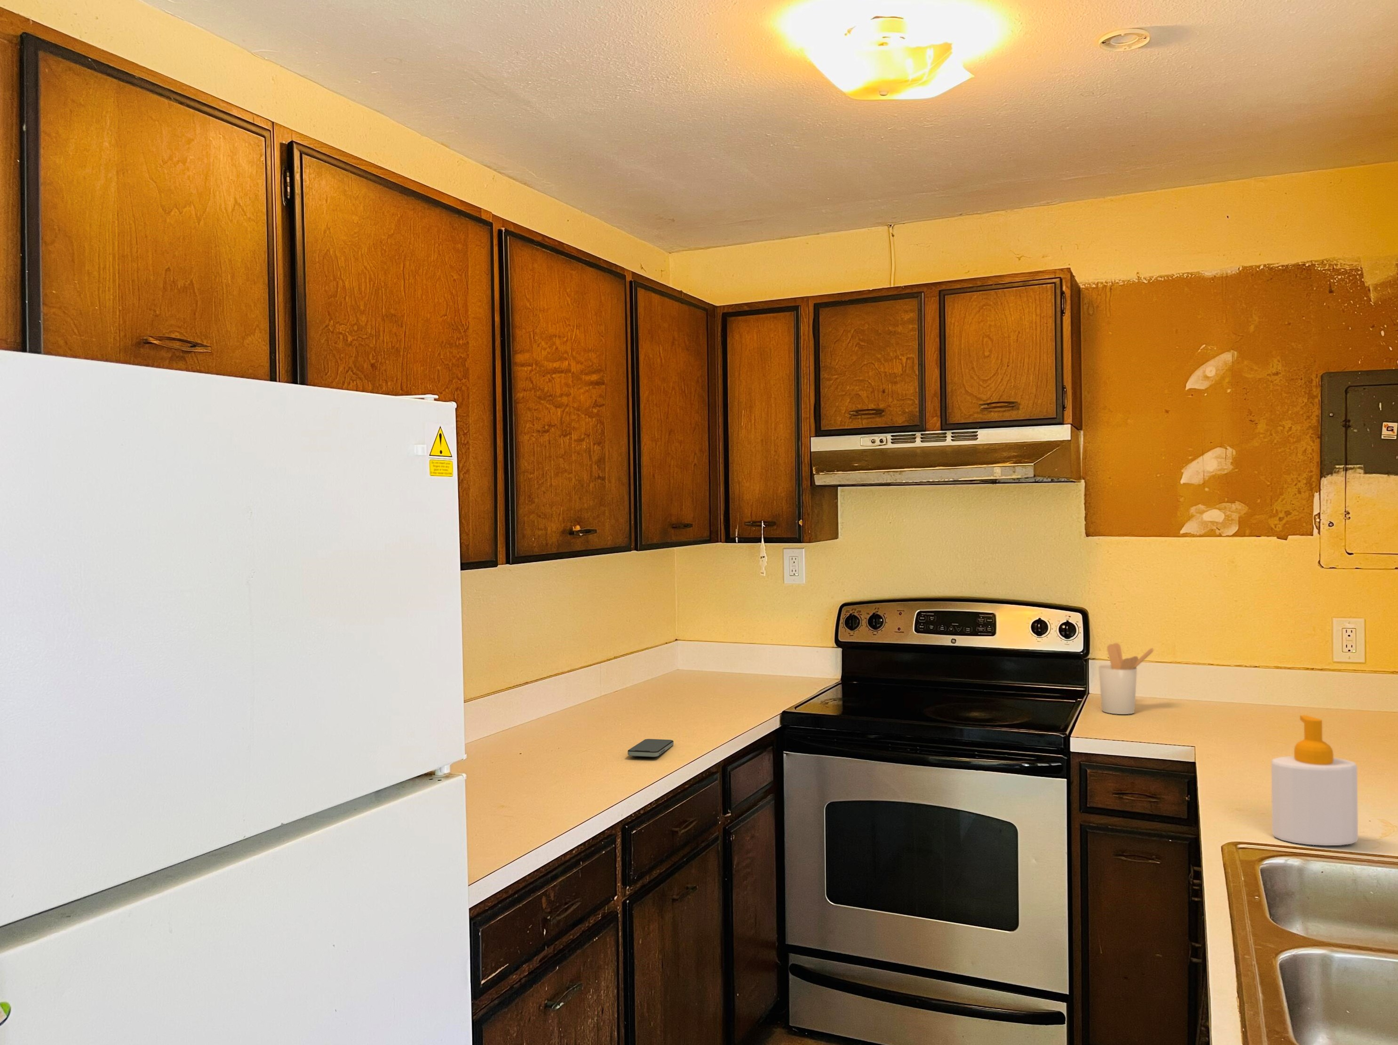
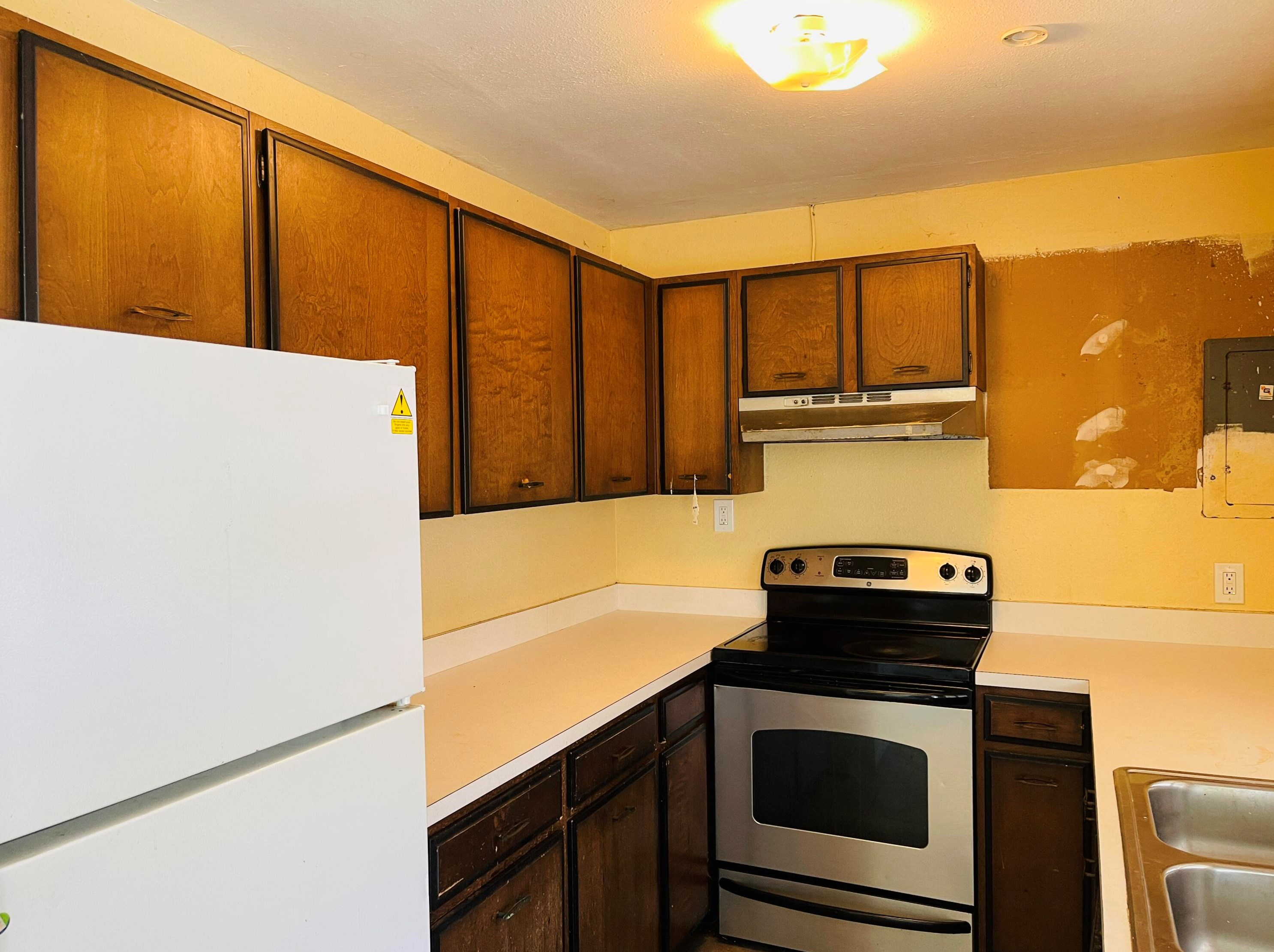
- utensil holder [1098,642,1154,715]
- soap bottle [1271,715,1358,846]
- smartphone [627,739,674,757]
